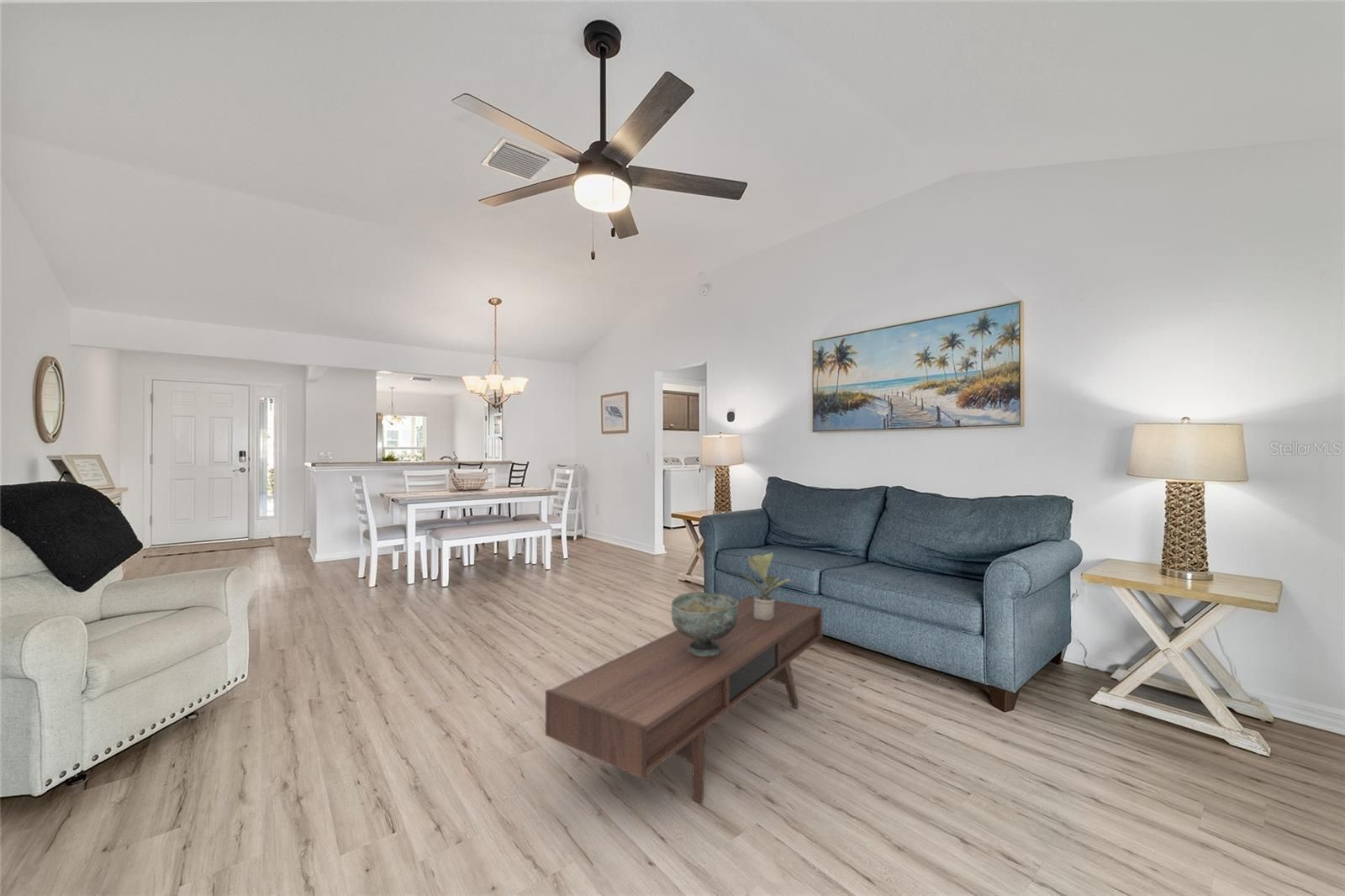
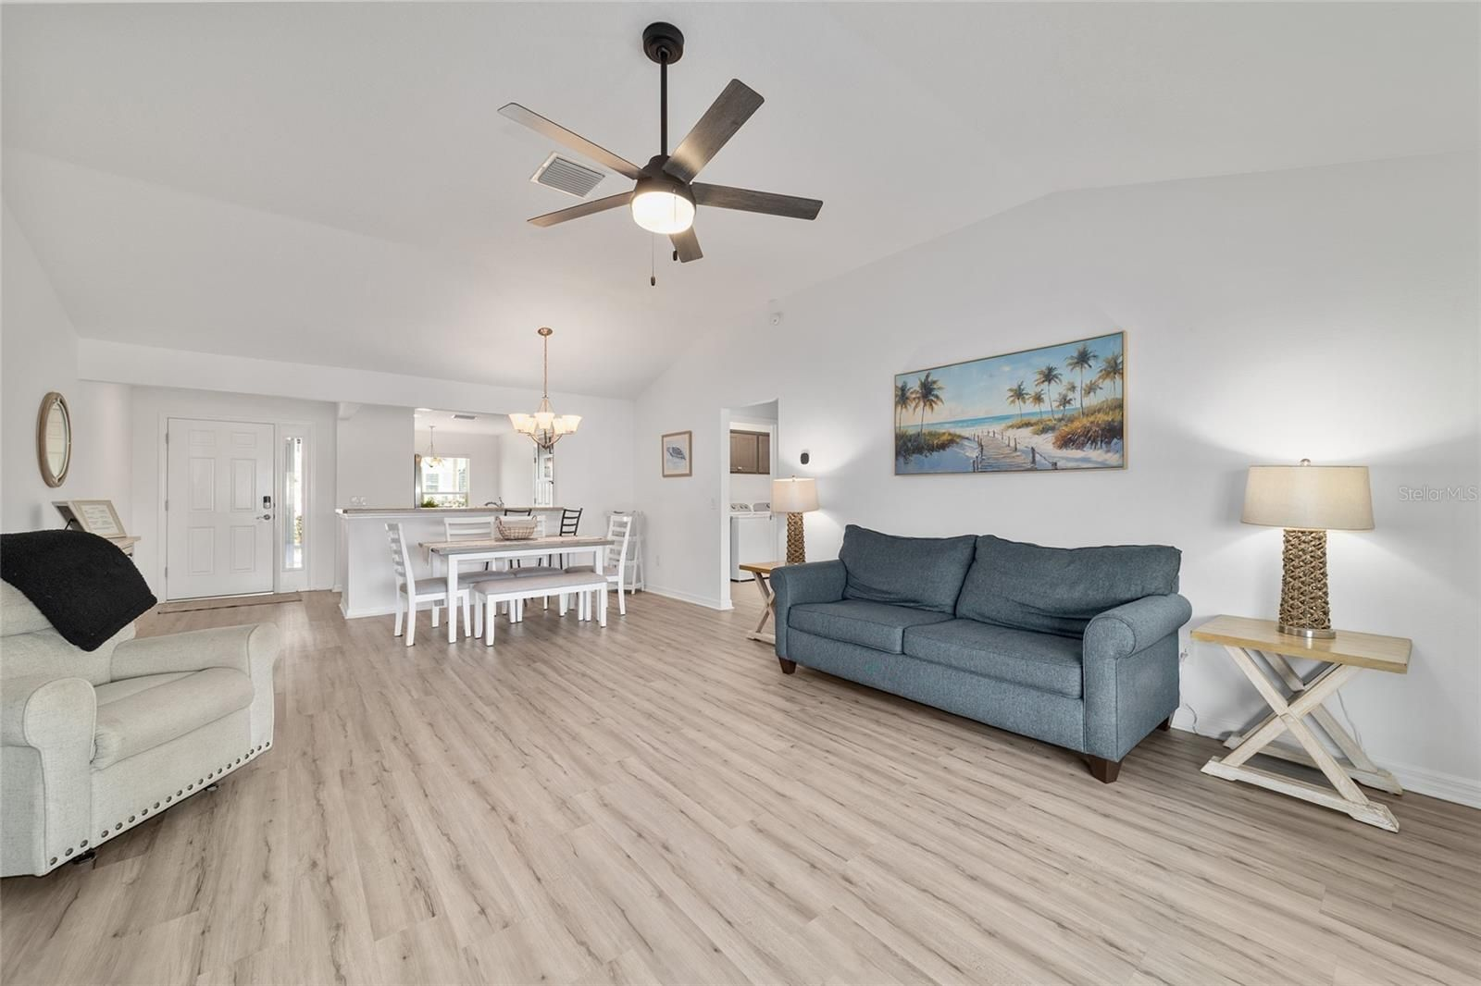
- potted plant [741,552,791,620]
- coffee table [545,594,823,804]
- decorative bowl [671,591,738,656]
